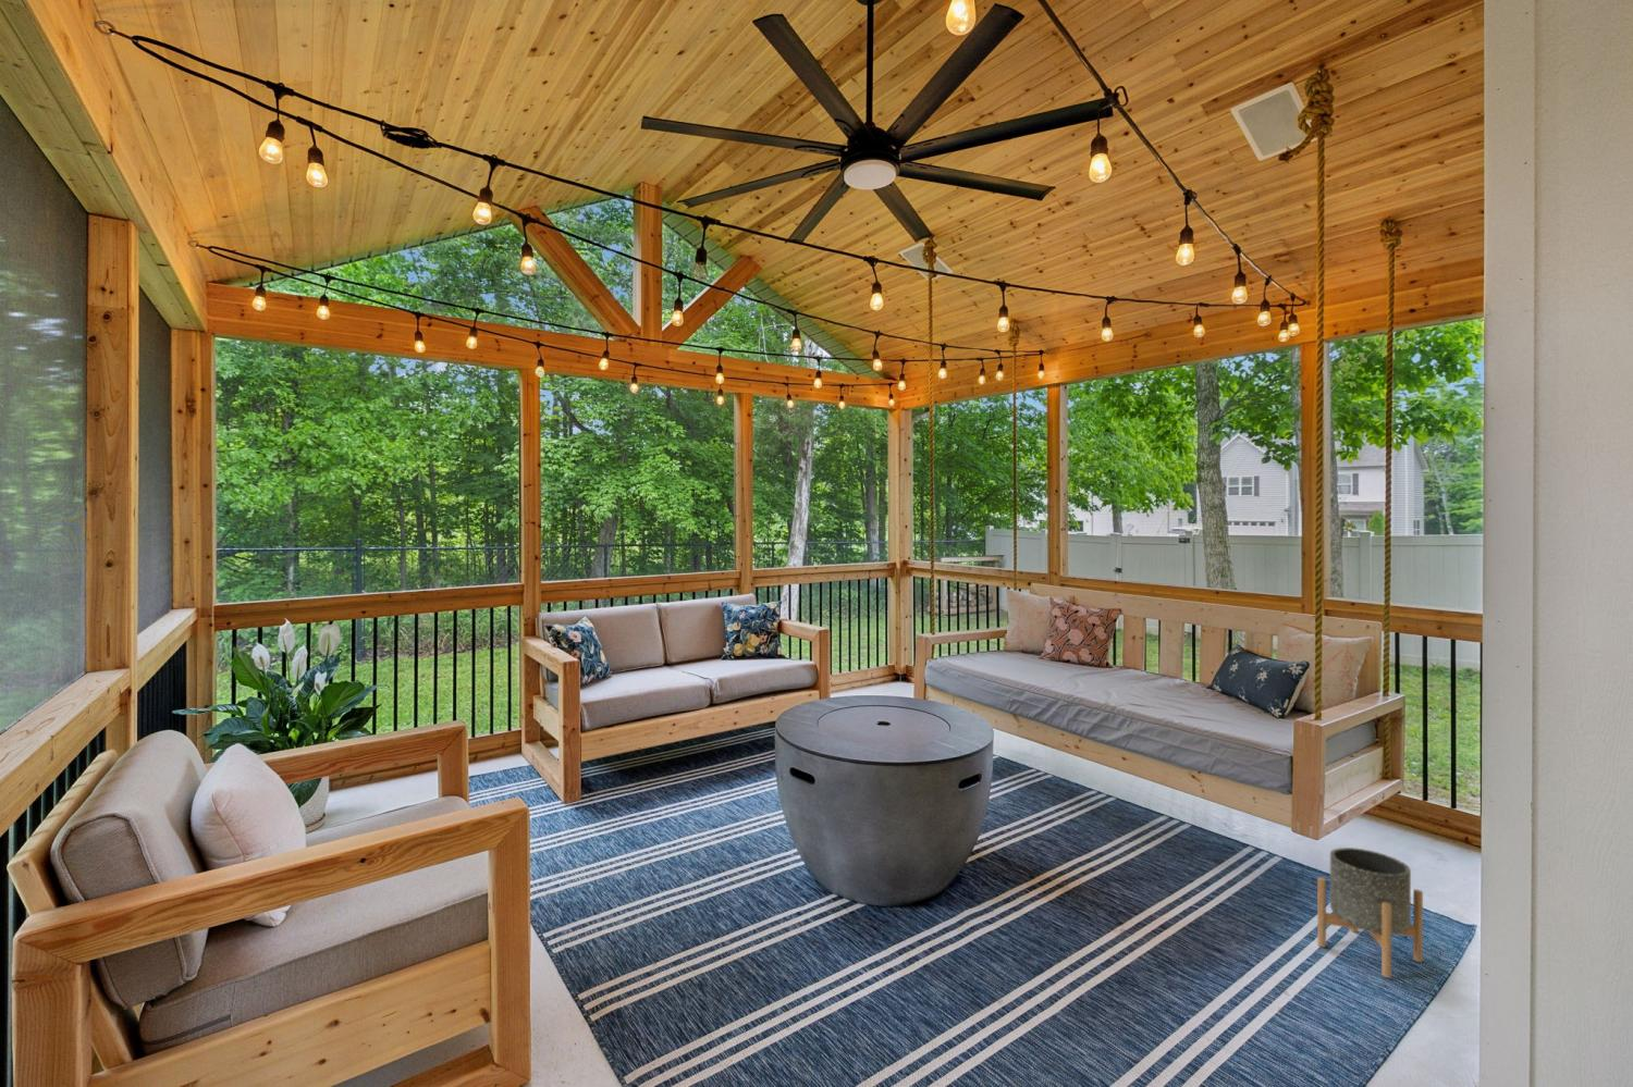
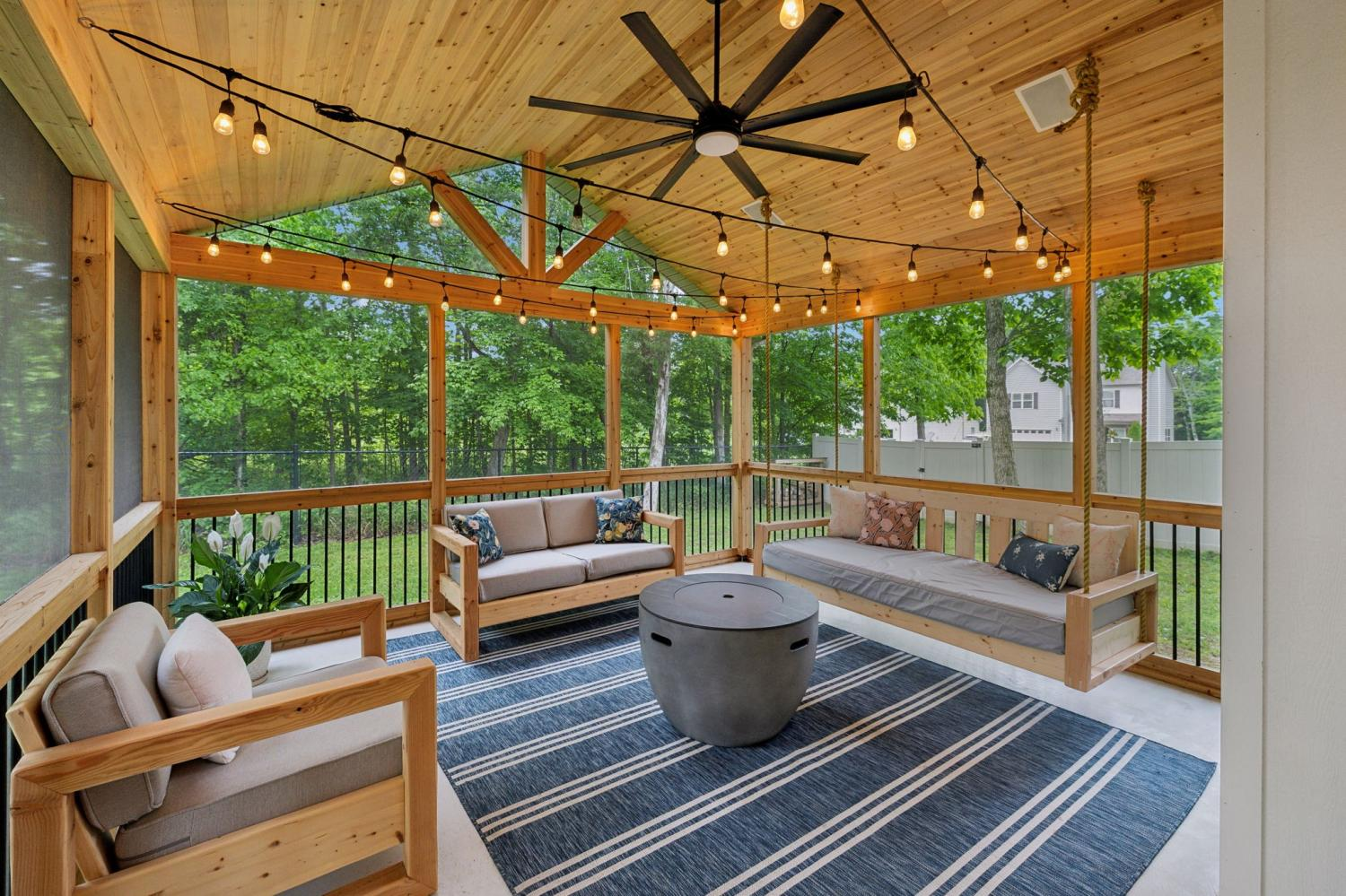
- planter [1316,847,1424,979]
